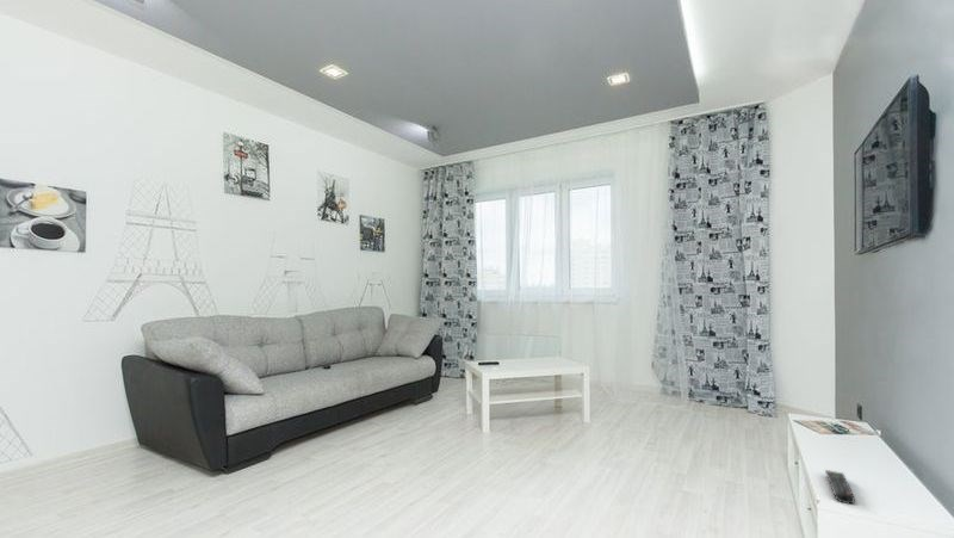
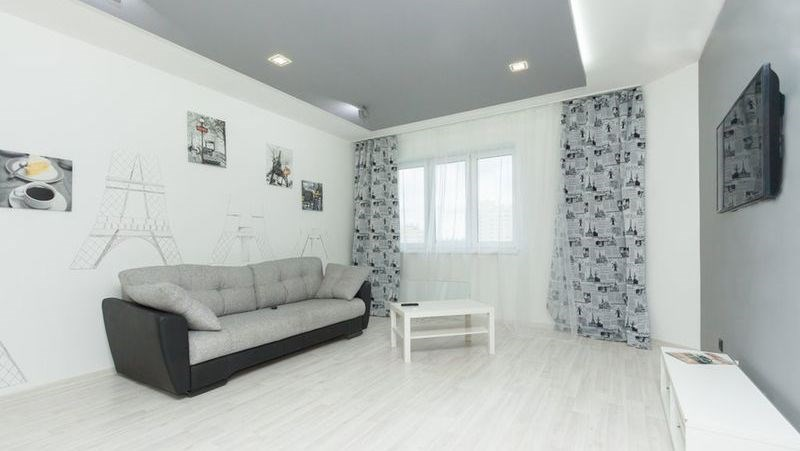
- remote control [824,469,856,505]
